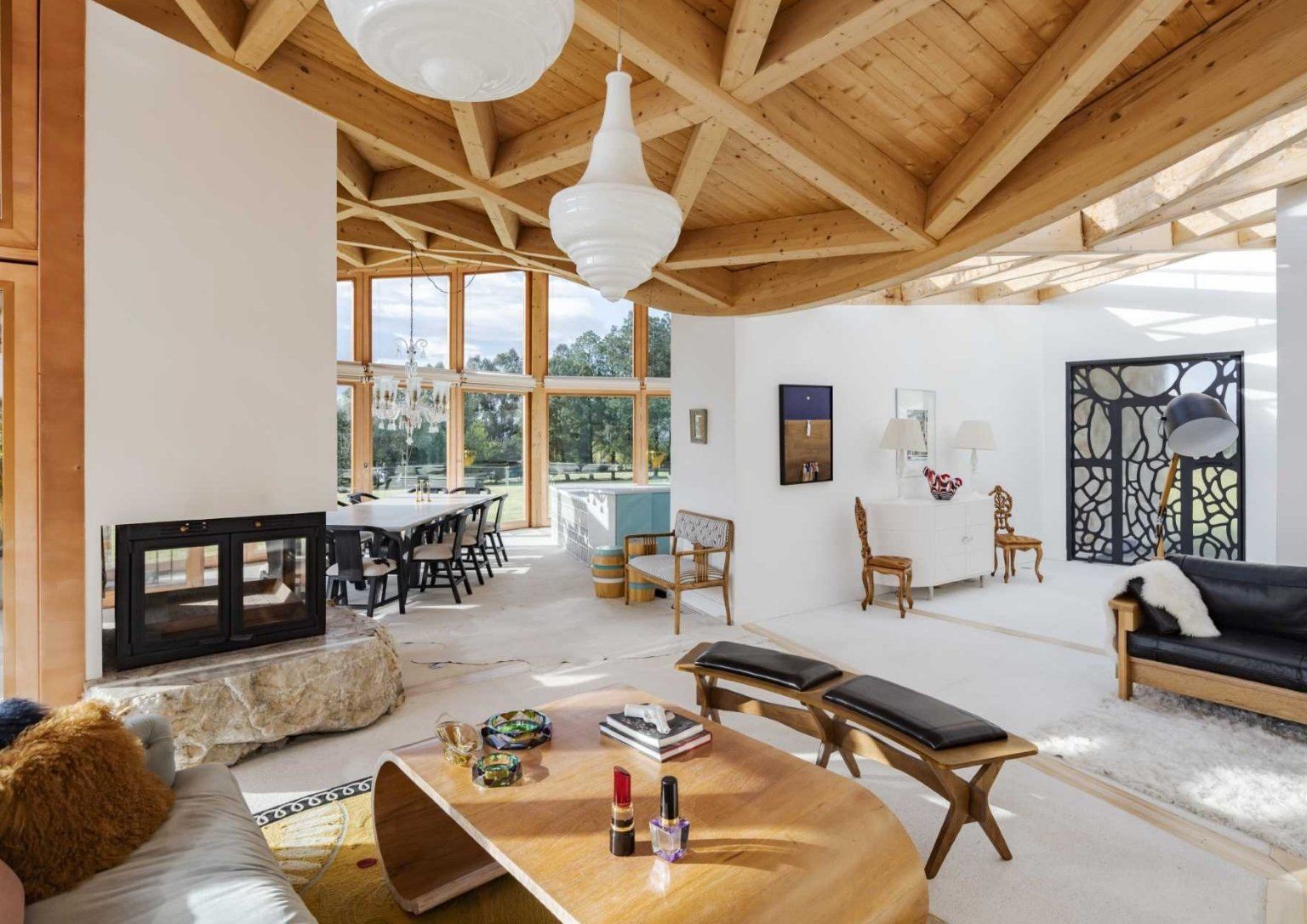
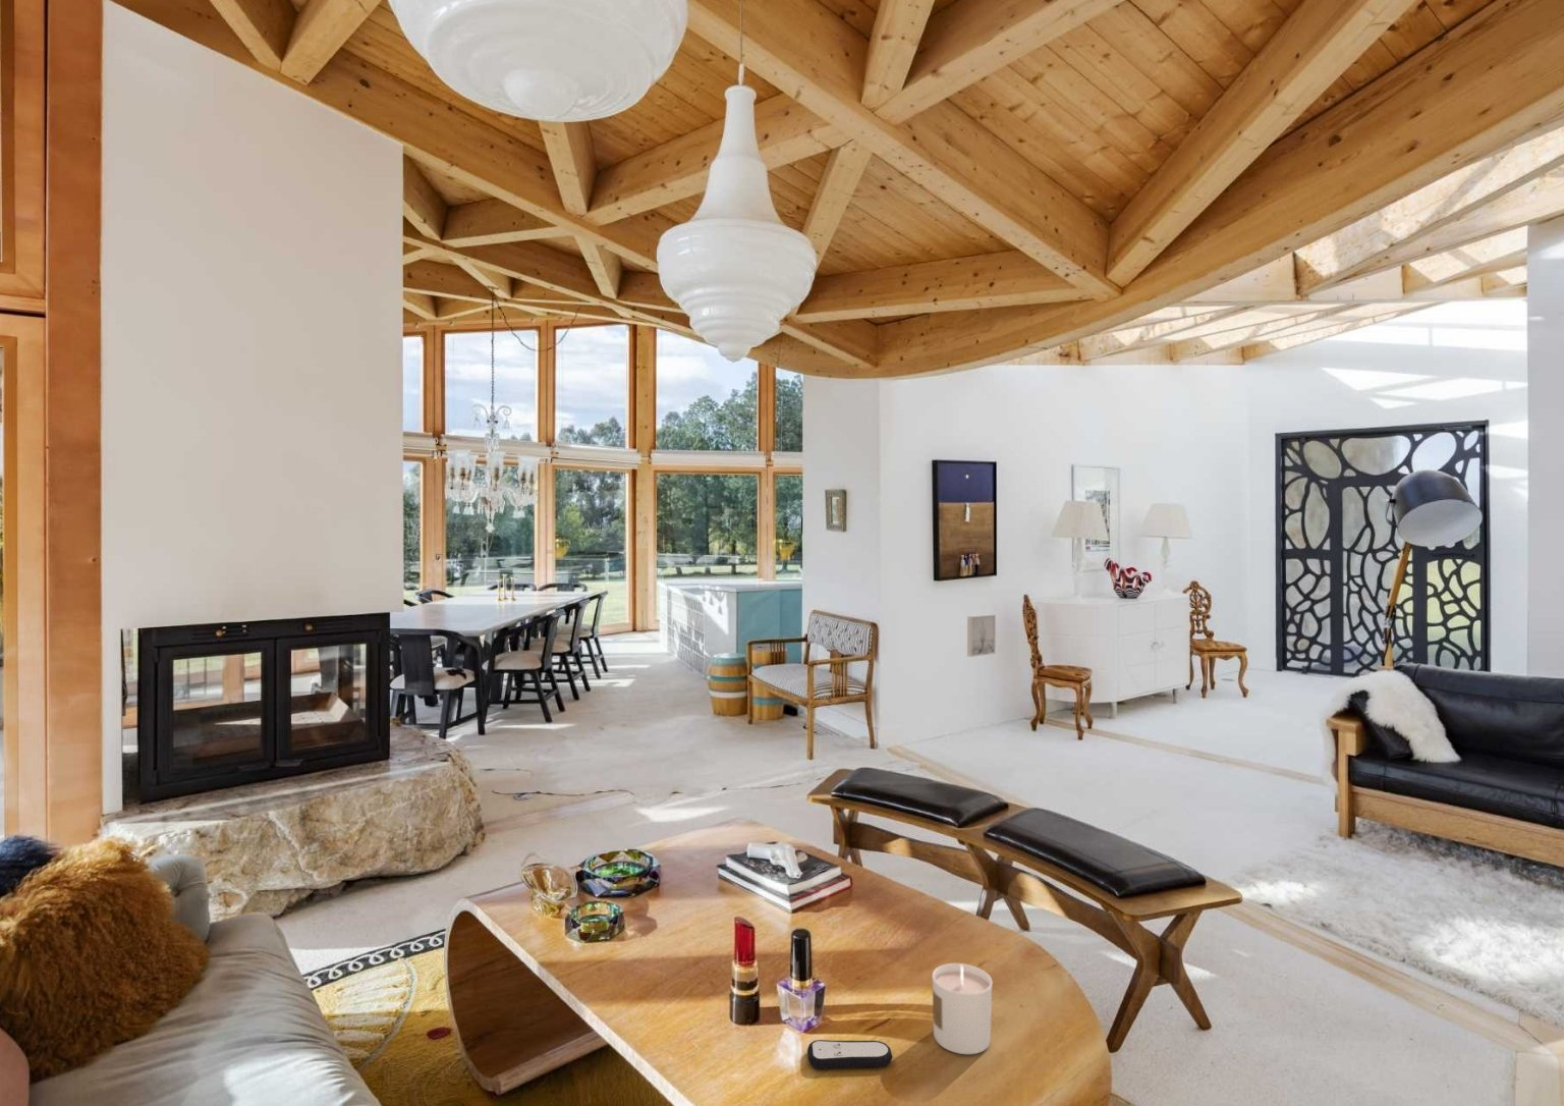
+ remote control [807,1039,893,1070]
+ candle [932,962,993,1055]
+ wall art [967,613,997,658]
